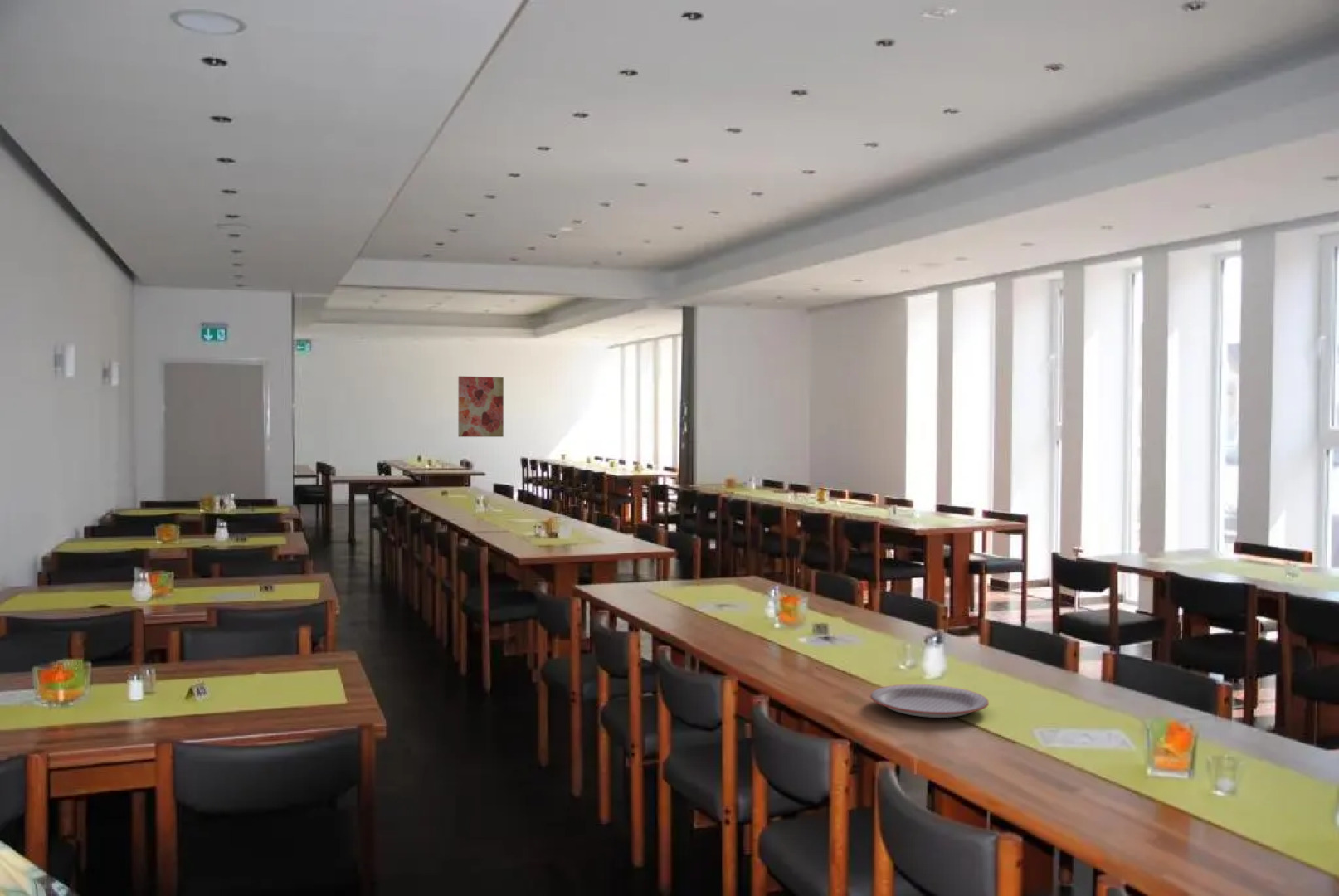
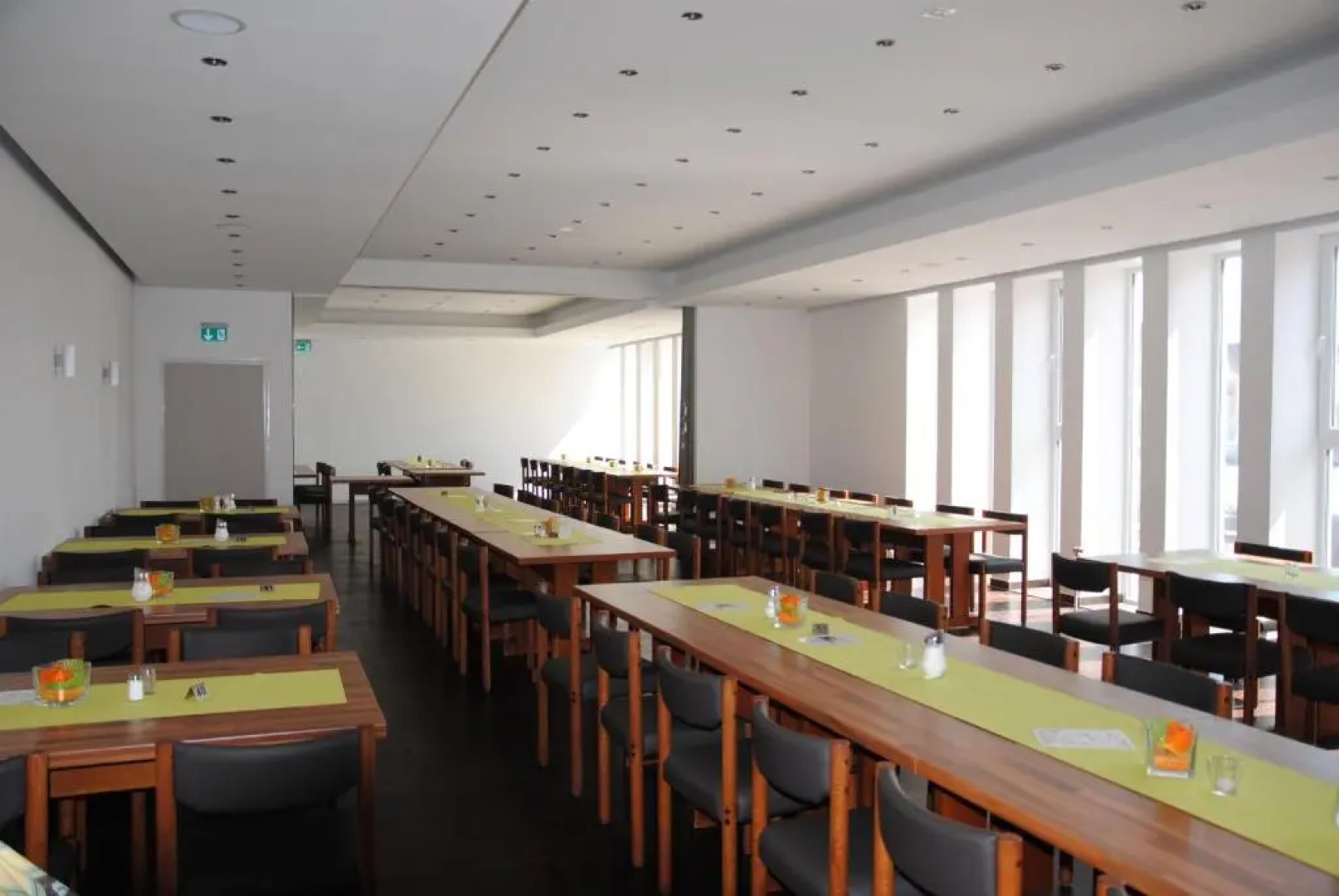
- plate [869,684,990,718]
- wall art [457,375,504,438]
